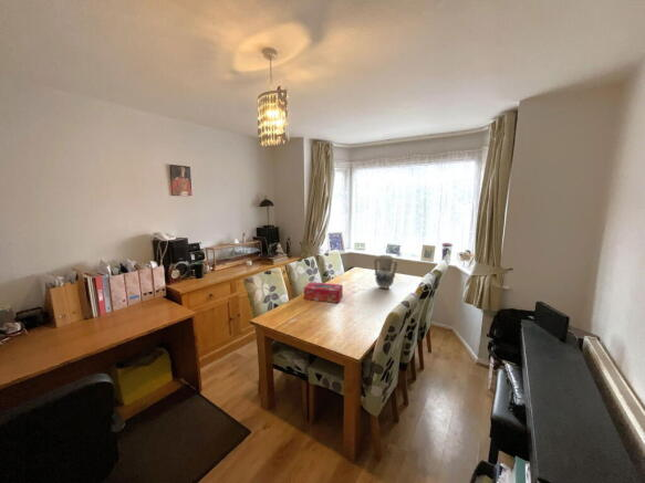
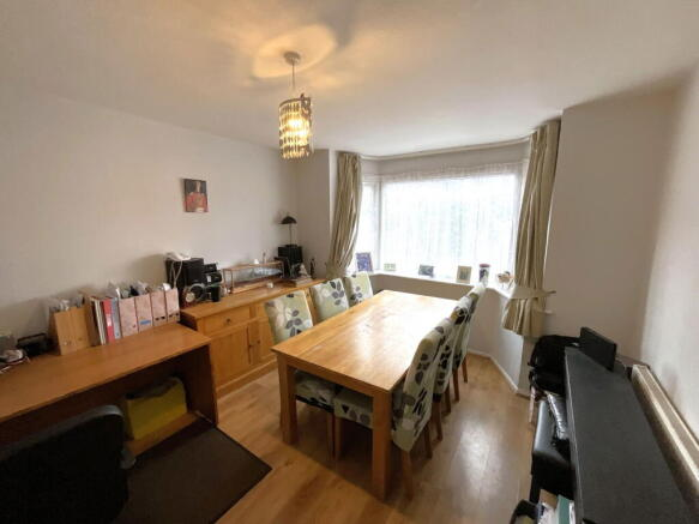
- tissue box [303,281,344,304]
- vase [373,254,398,291]
